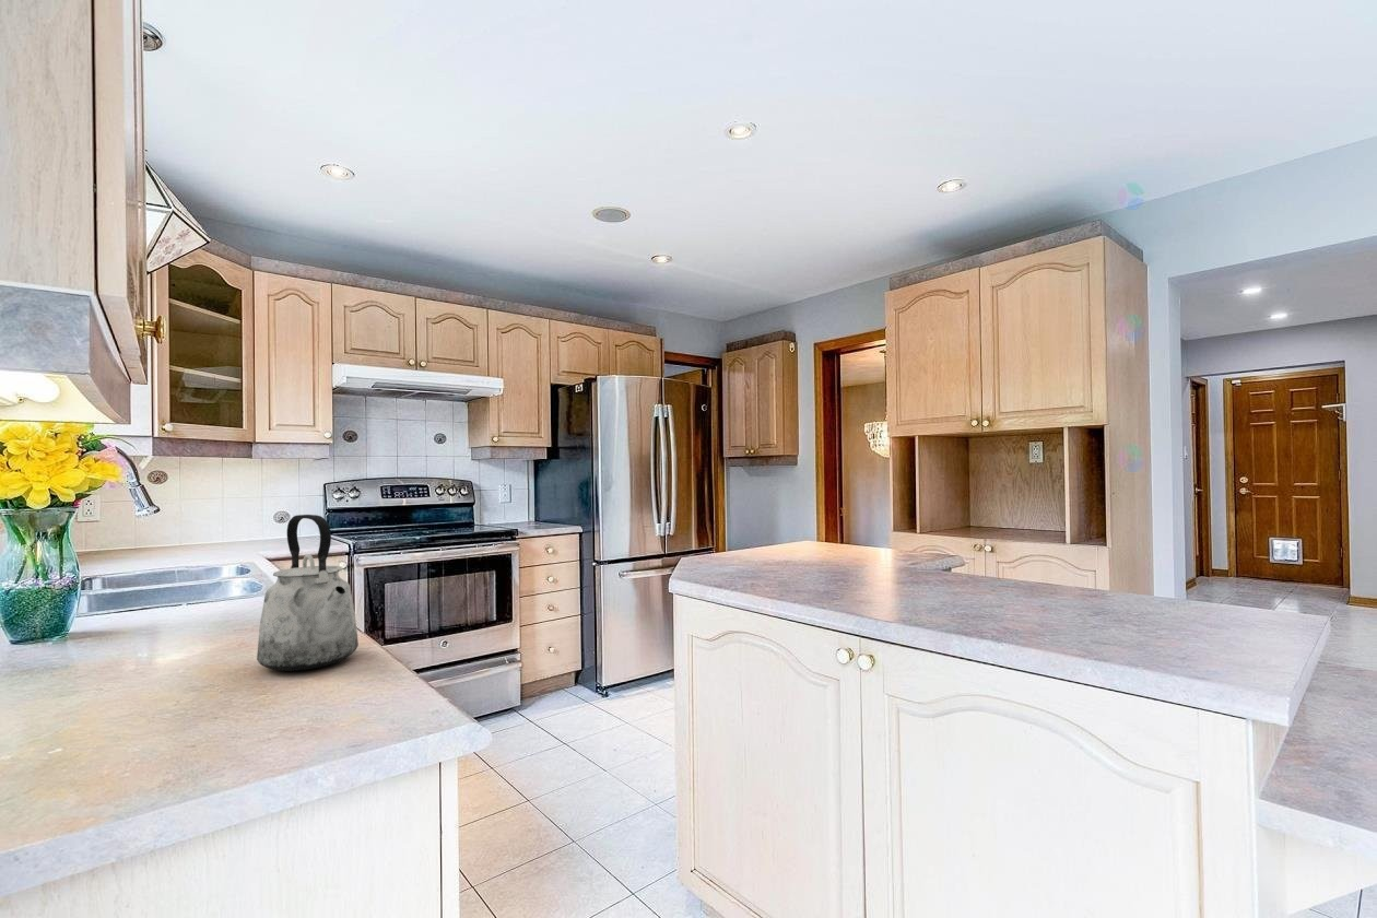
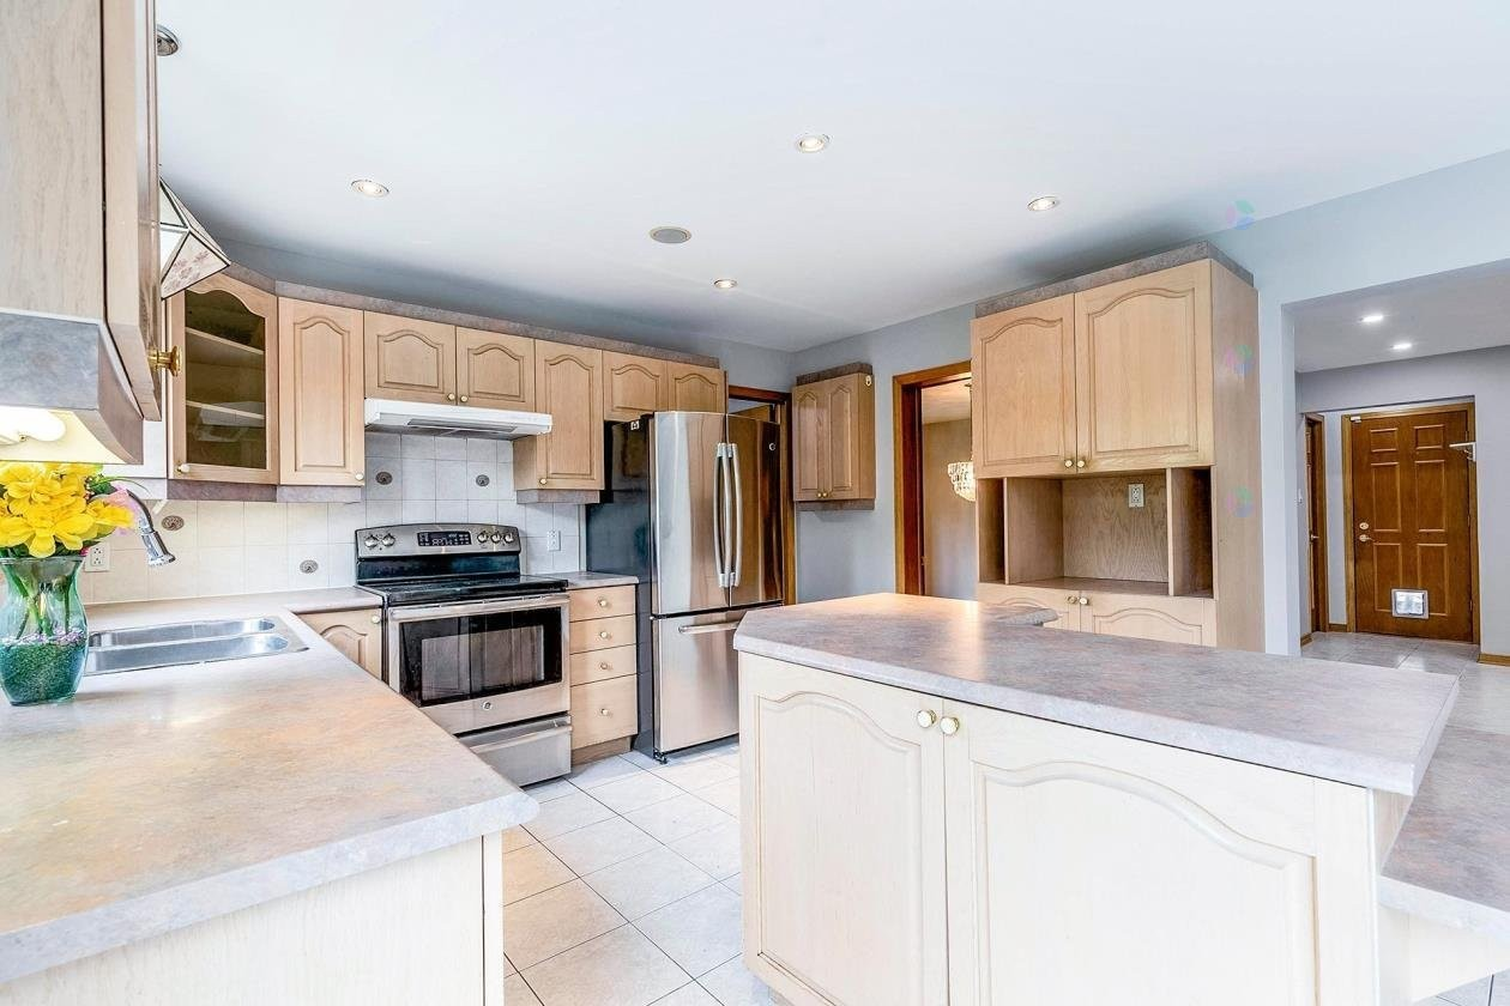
- kettle [256,514,360,672]
